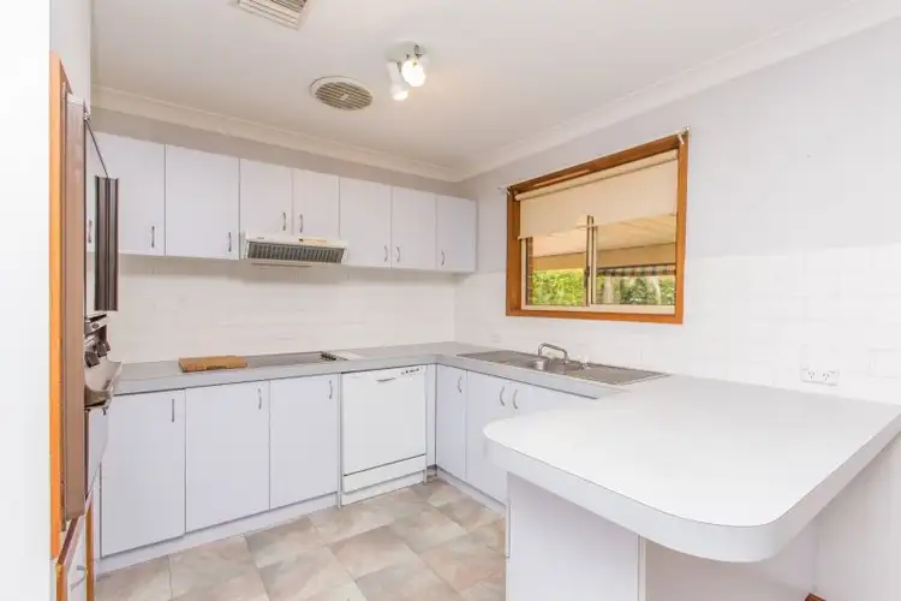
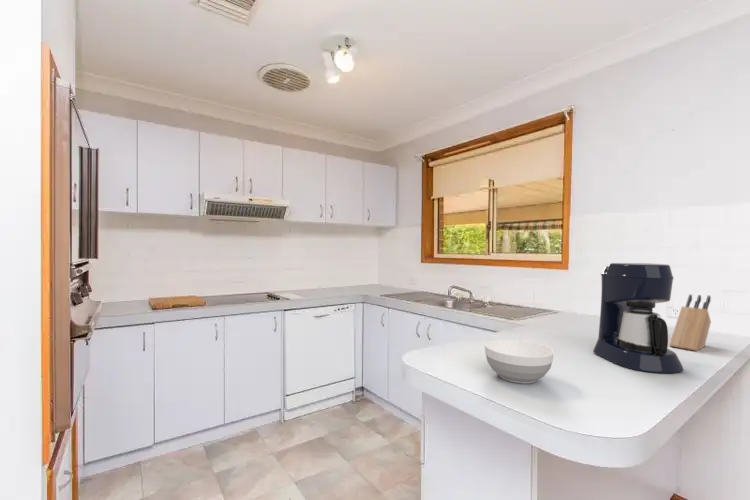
+ knife block [668,294,712,352]
+ coffee maker [592,262,684,374]
+ bowl [484,338,554,385]
